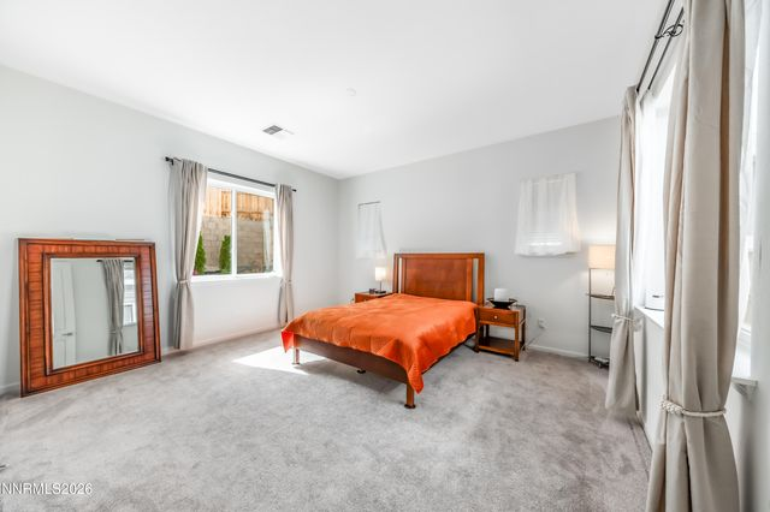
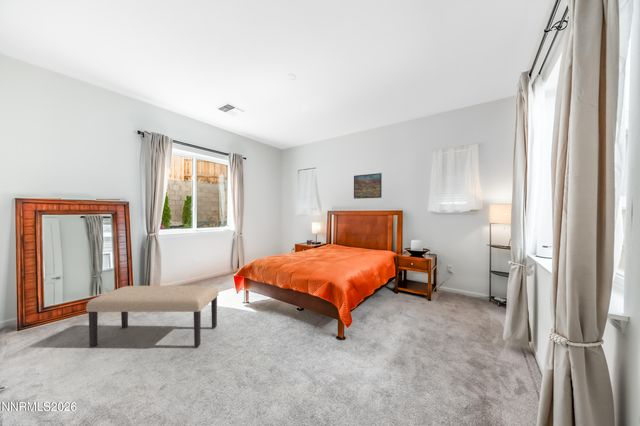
+ bench [85,285,219,348]
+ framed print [353,172,383,200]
